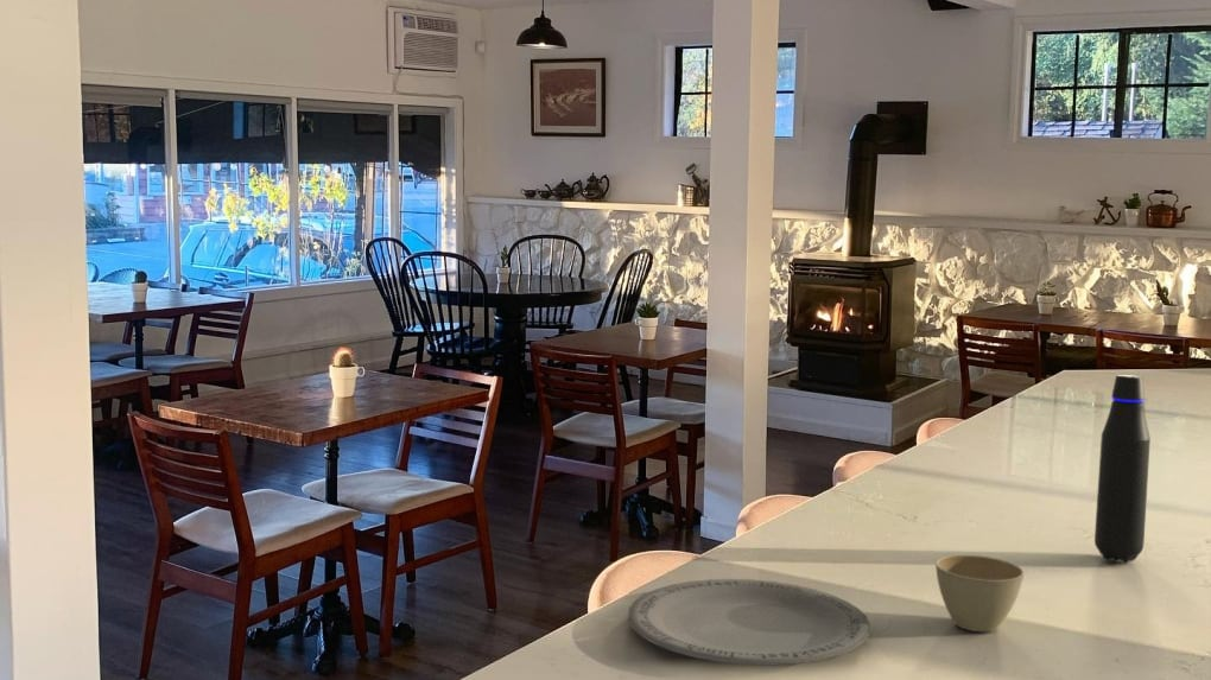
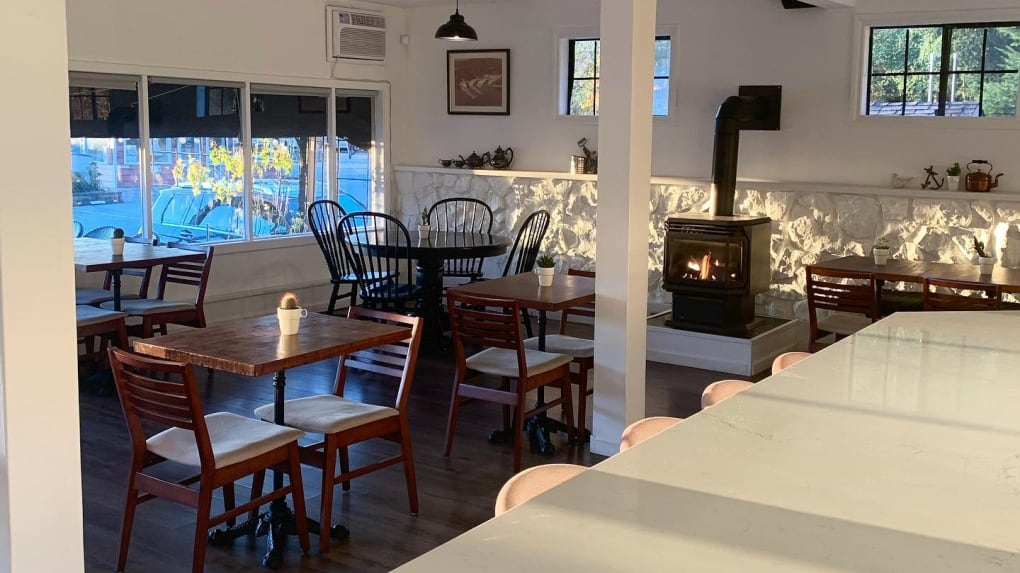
- flower pot [934,554,1025,633]
- water bottle [1093,374,1152,565]
- plate [627,578,871,667]
